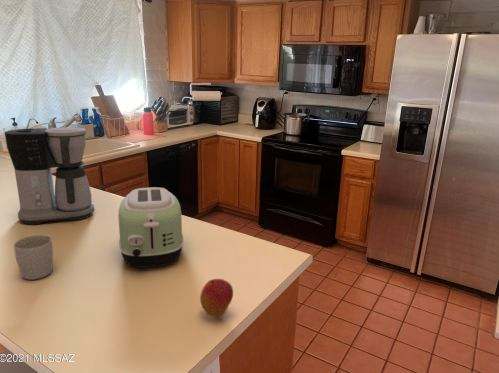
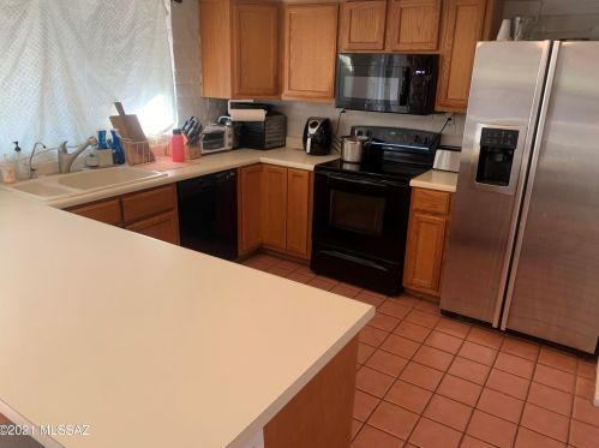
- toaster [117,186,184,269]
- fruit [199,278,234,319]
- coffee maker [4,126,95,225]
- mug [13,234,54,281]
